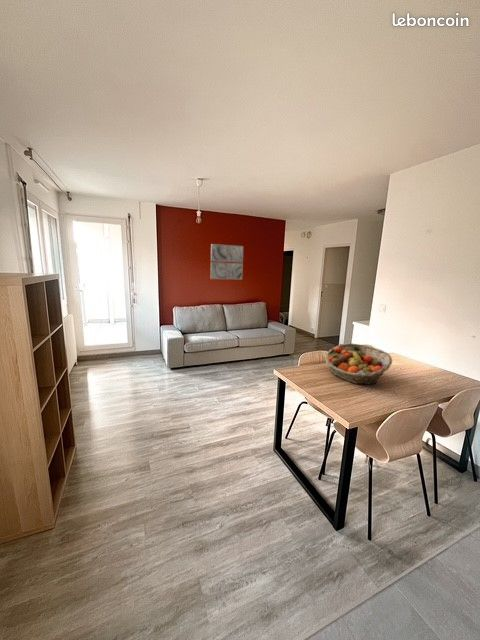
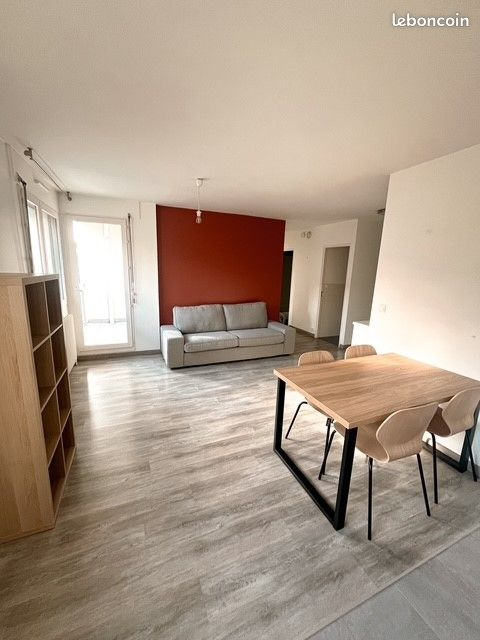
- fruit basket [324,343,393,386]
- wall art [210,243,244,281]
